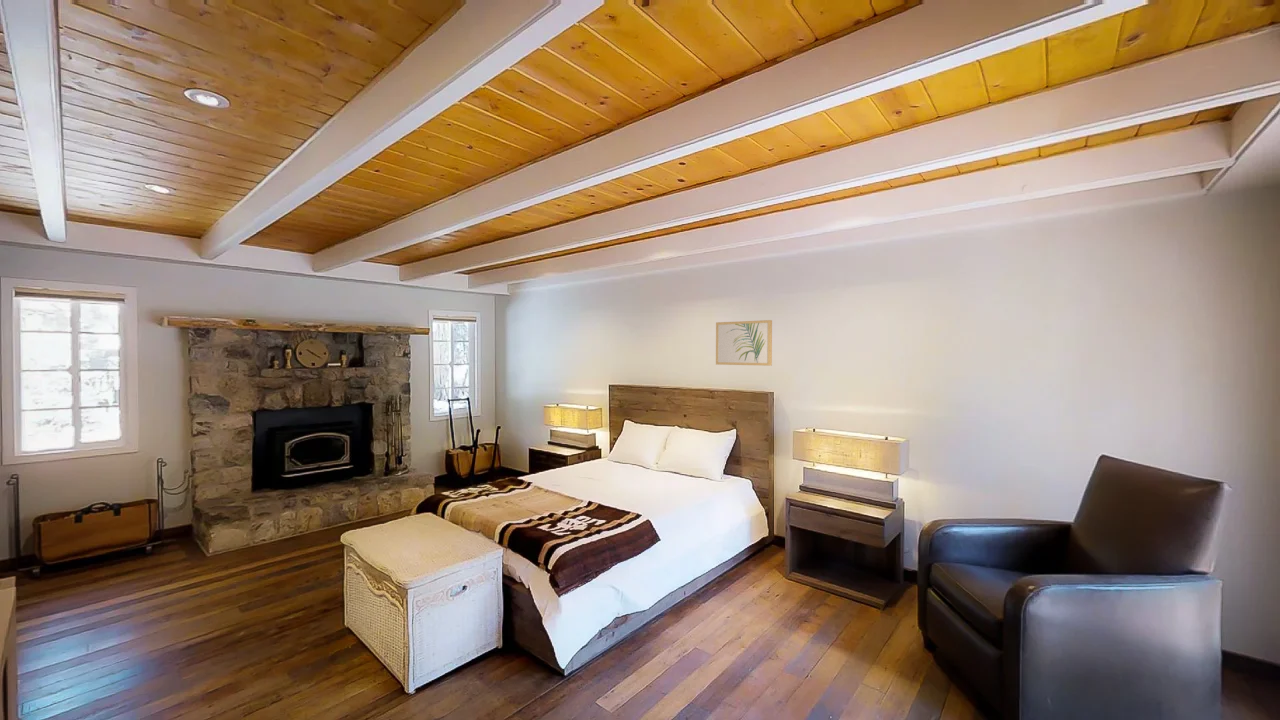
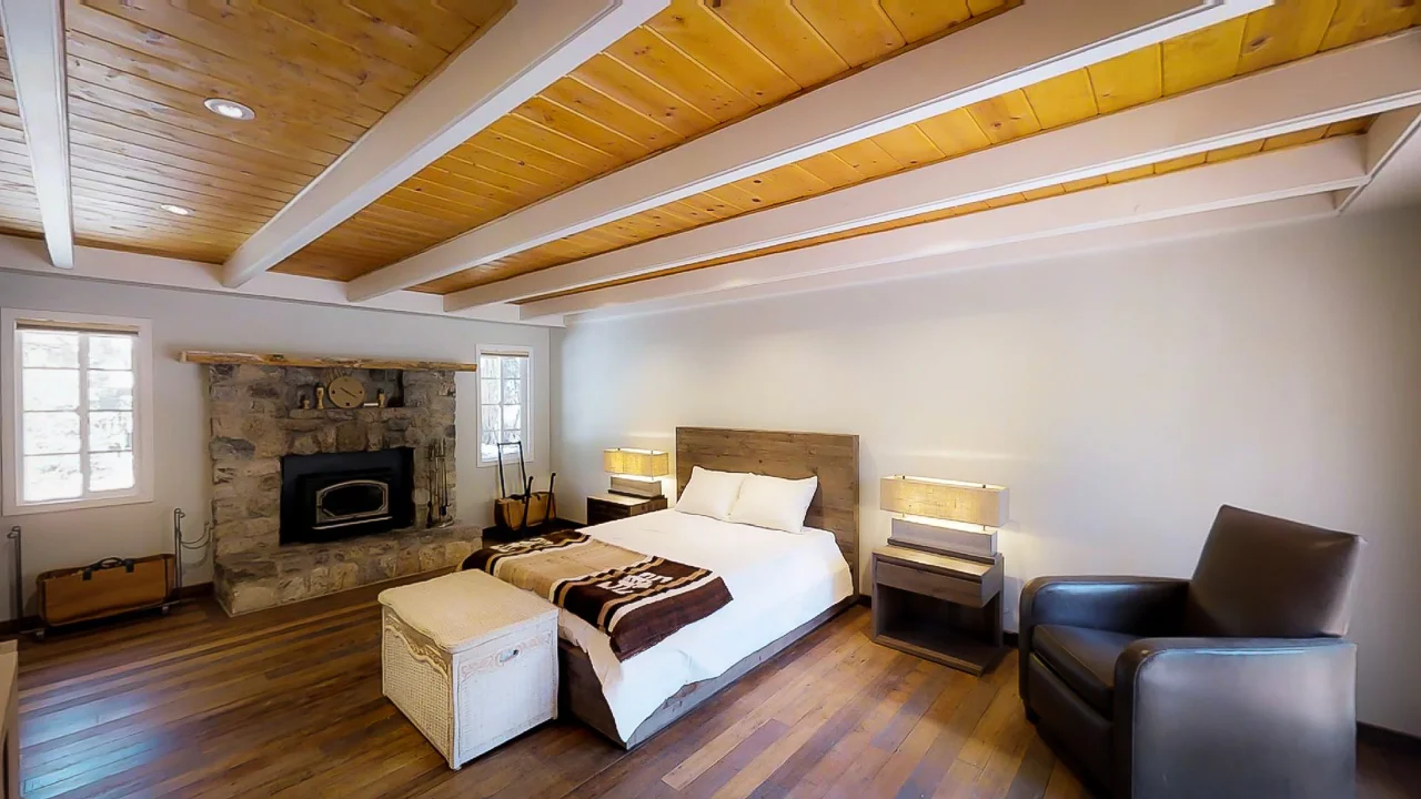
- wall art [715,319,773,367]
